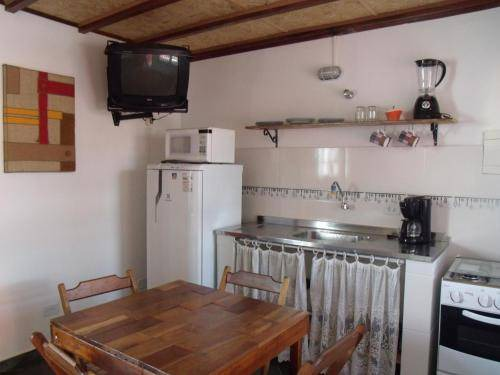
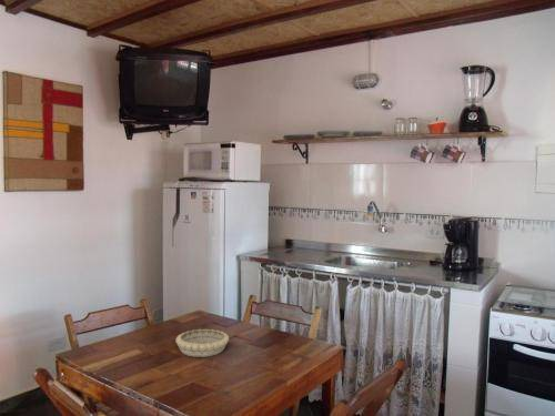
+ decorative bowl [174,328,230,358]
